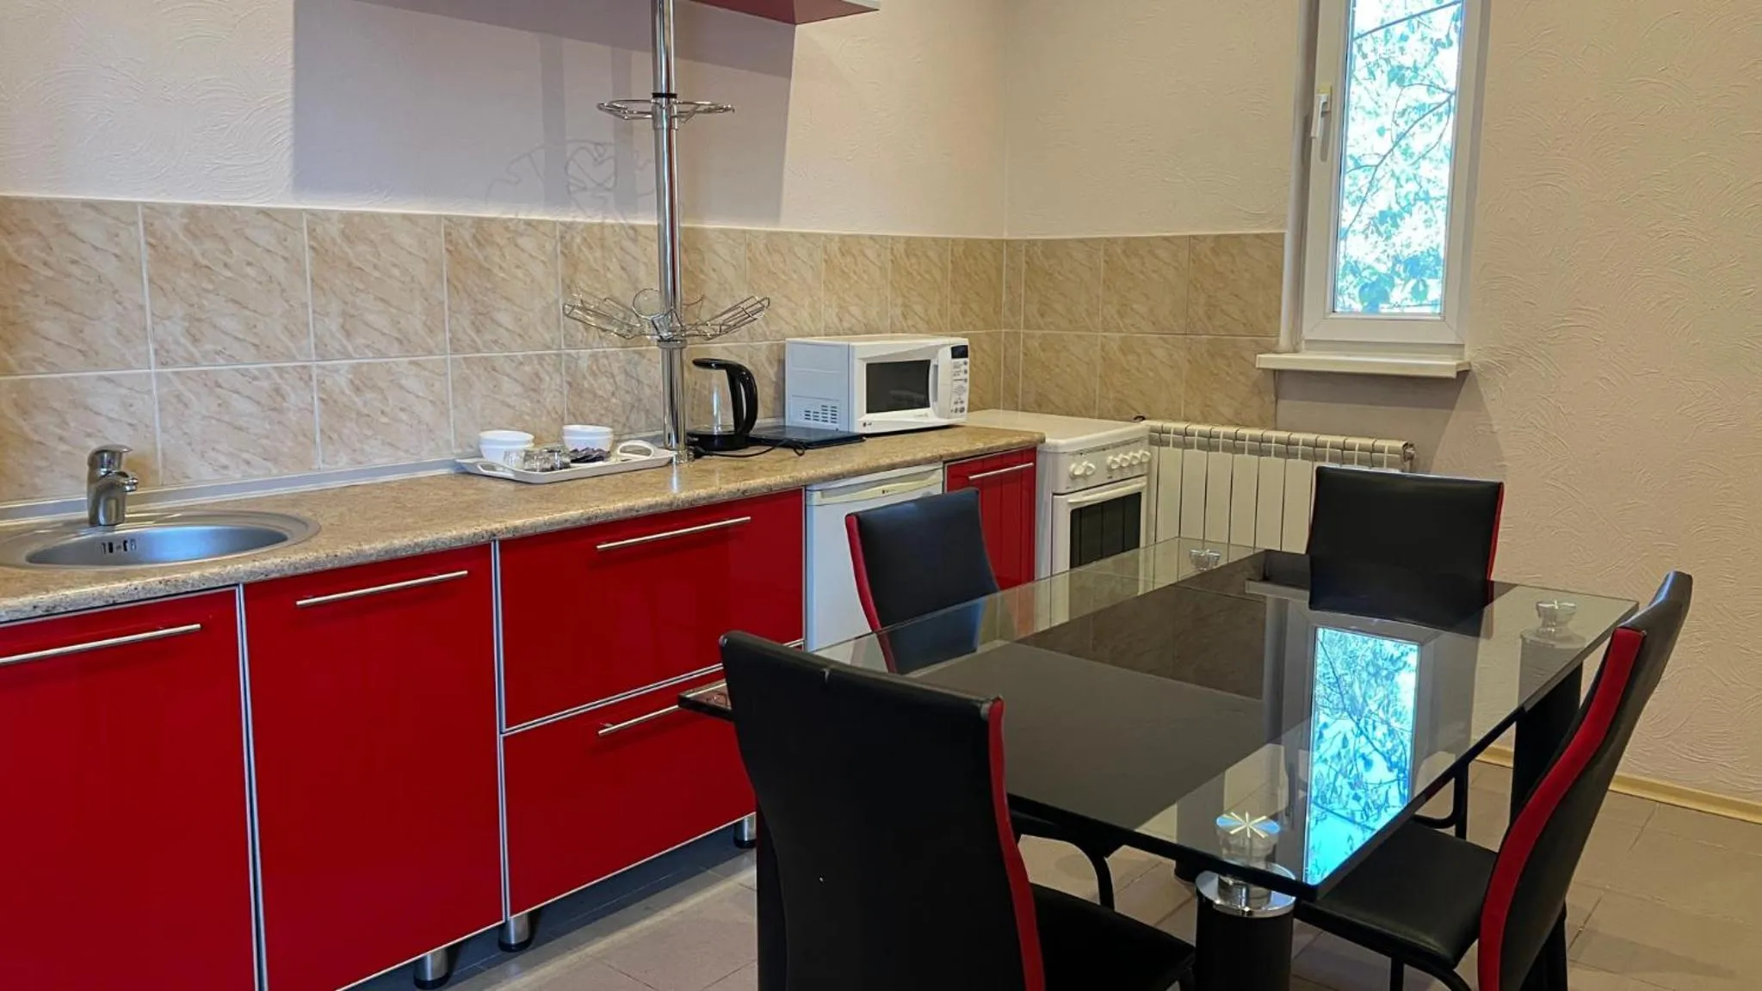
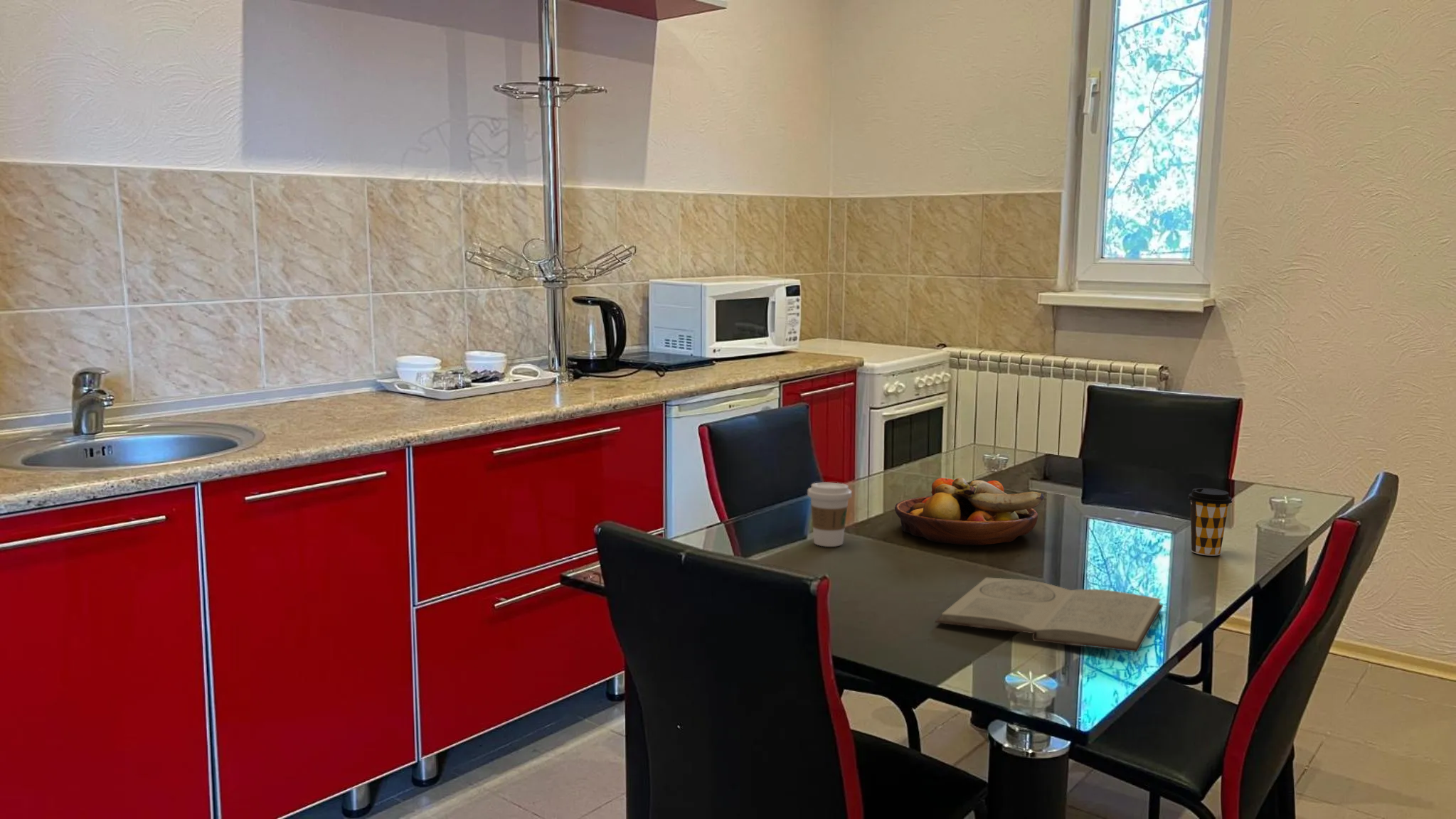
+ book [934,577,1164,653]
+ coffee cup [1187,488,1233,556]
+ coffee cup [807,482,853,547]
+ fruit bowl [894,477,1045,546]
